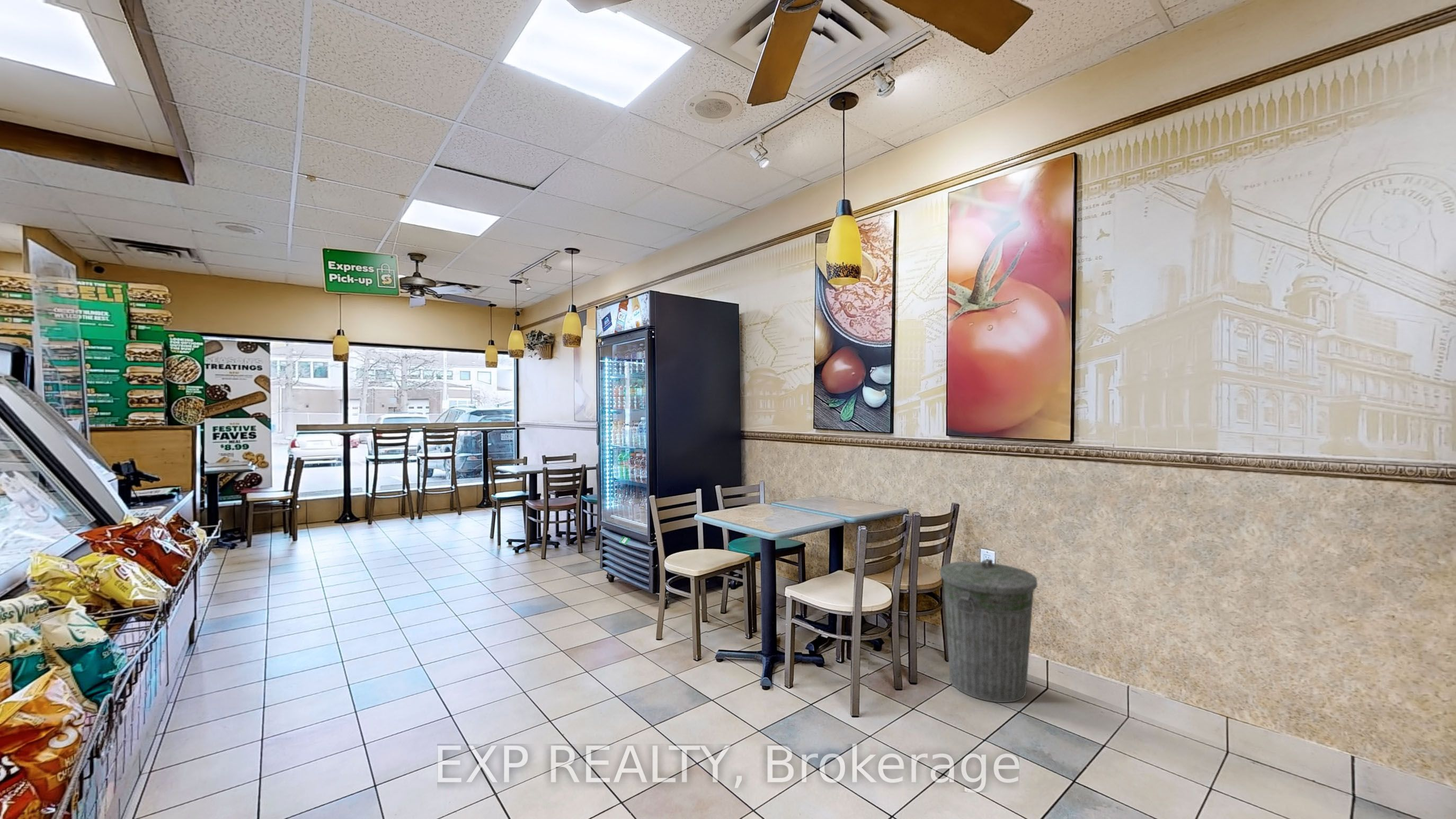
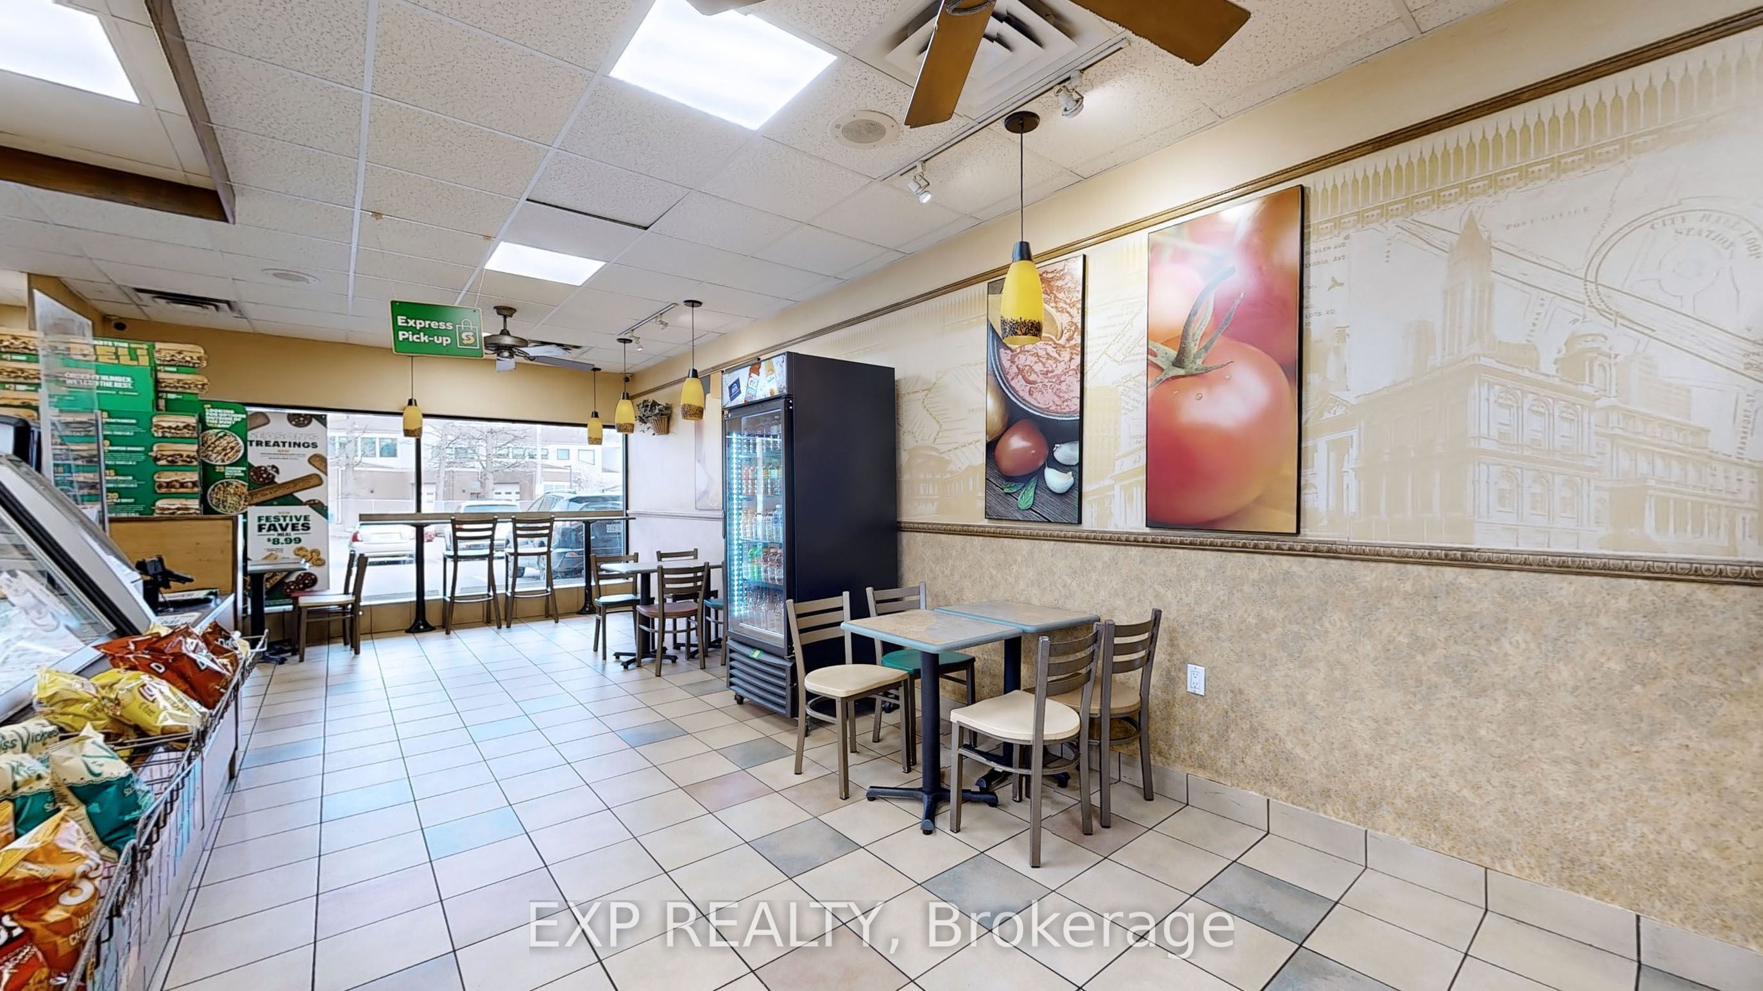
- trash can [939,558,1037,703]
